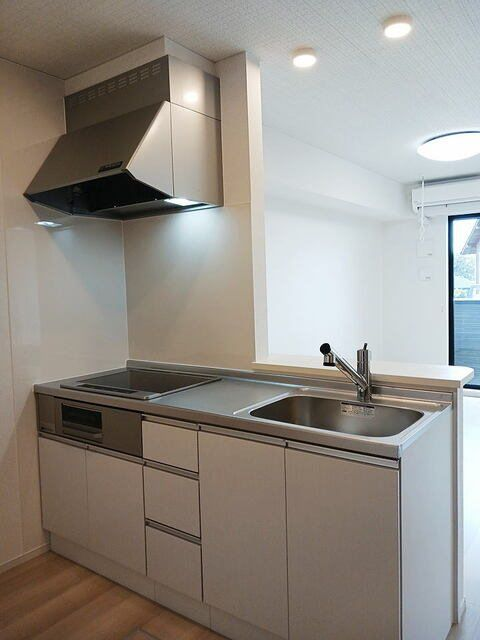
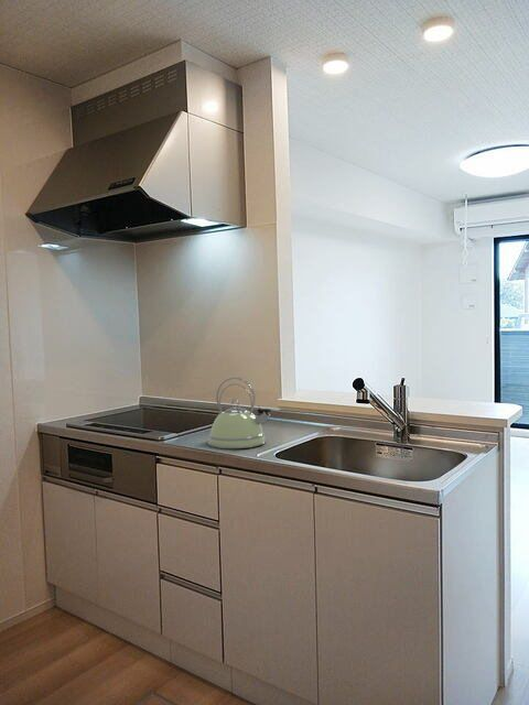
+ kettle [207,377,272,449]
